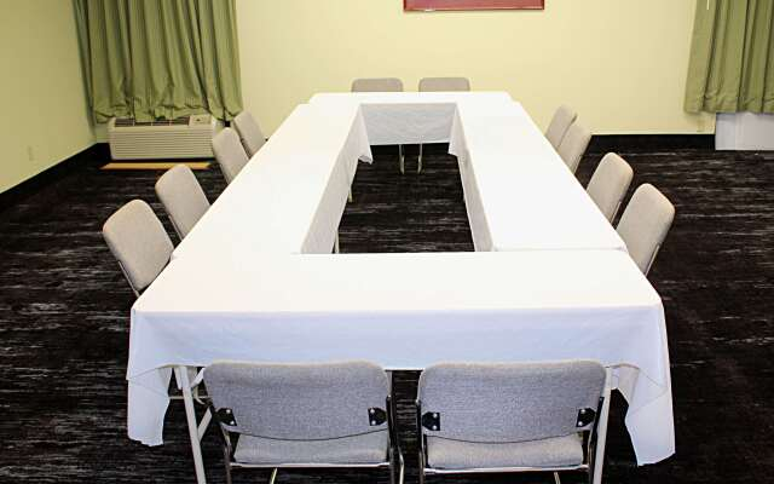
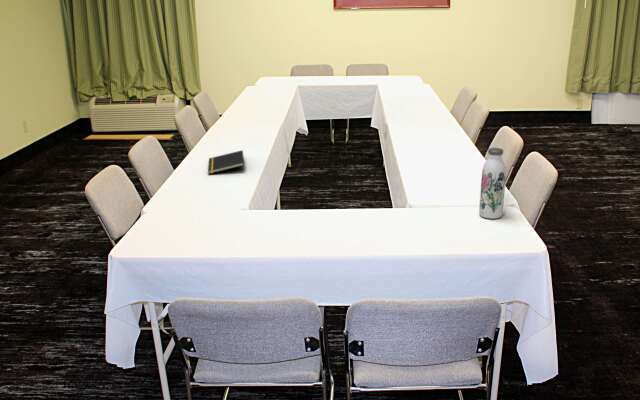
+ water bottle [478,147,507,220]
+ notepad [207,149,246,175]
